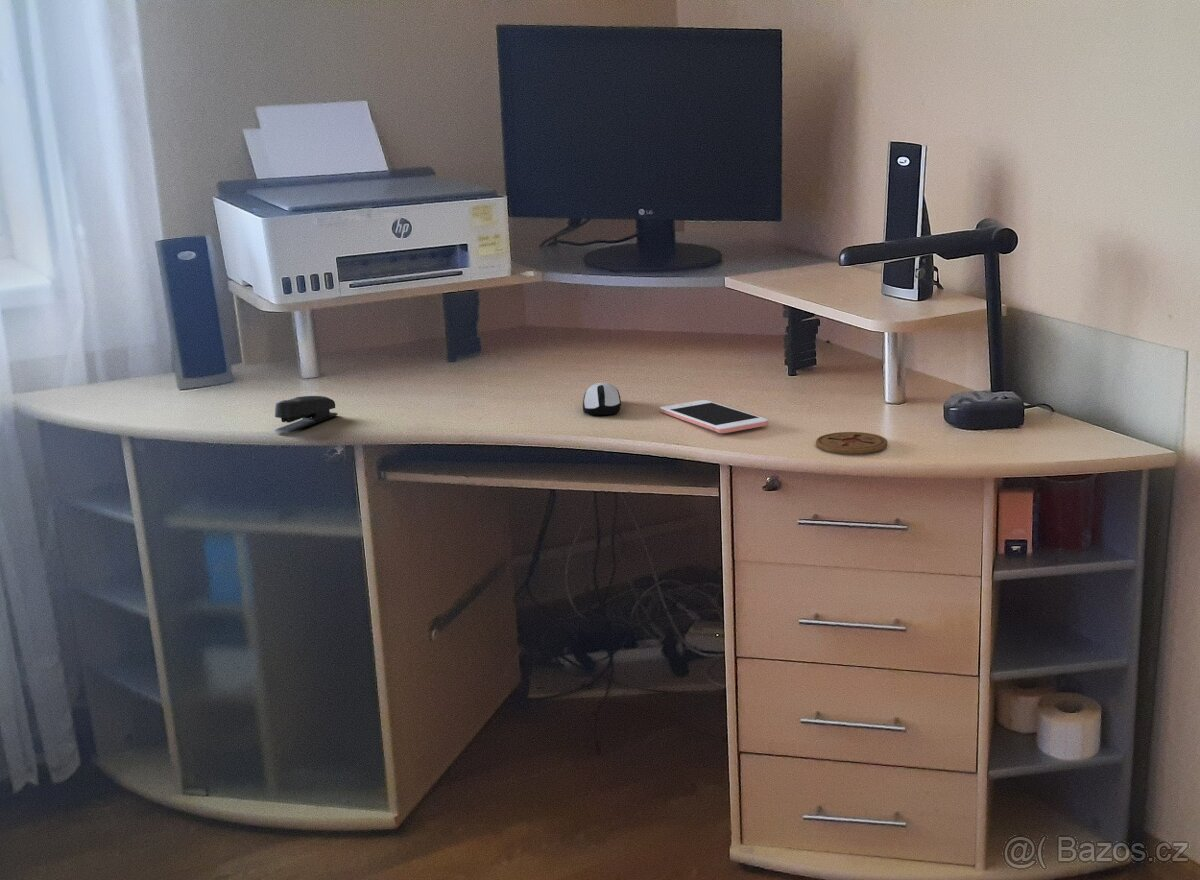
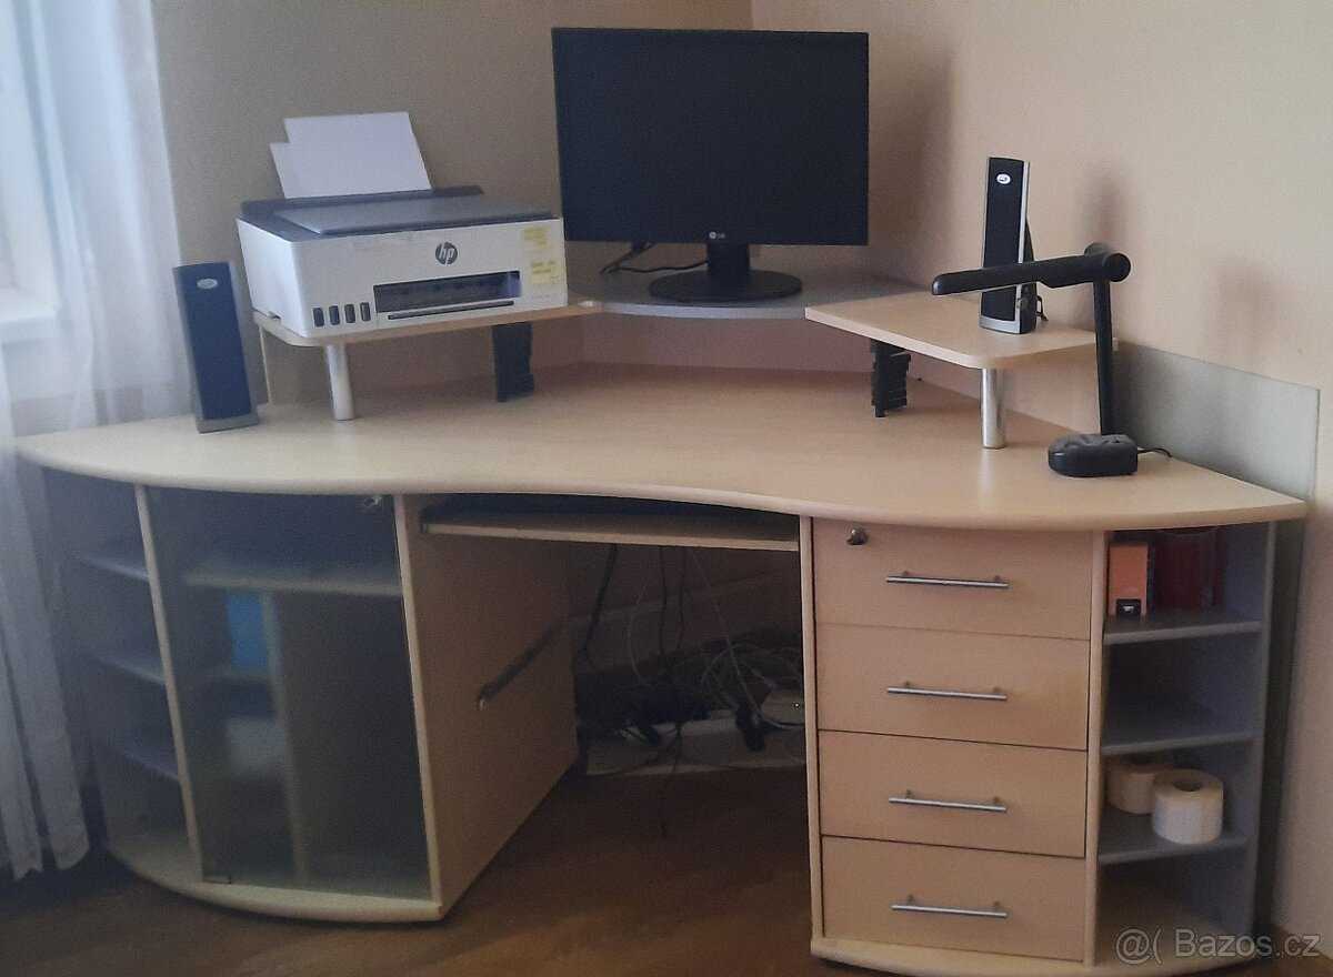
- stapler [274,395,339,434]
- computer mouse [582,382,622,416]
- coaster [815,431,888,455]
- cell phone [659,399,769,434]
